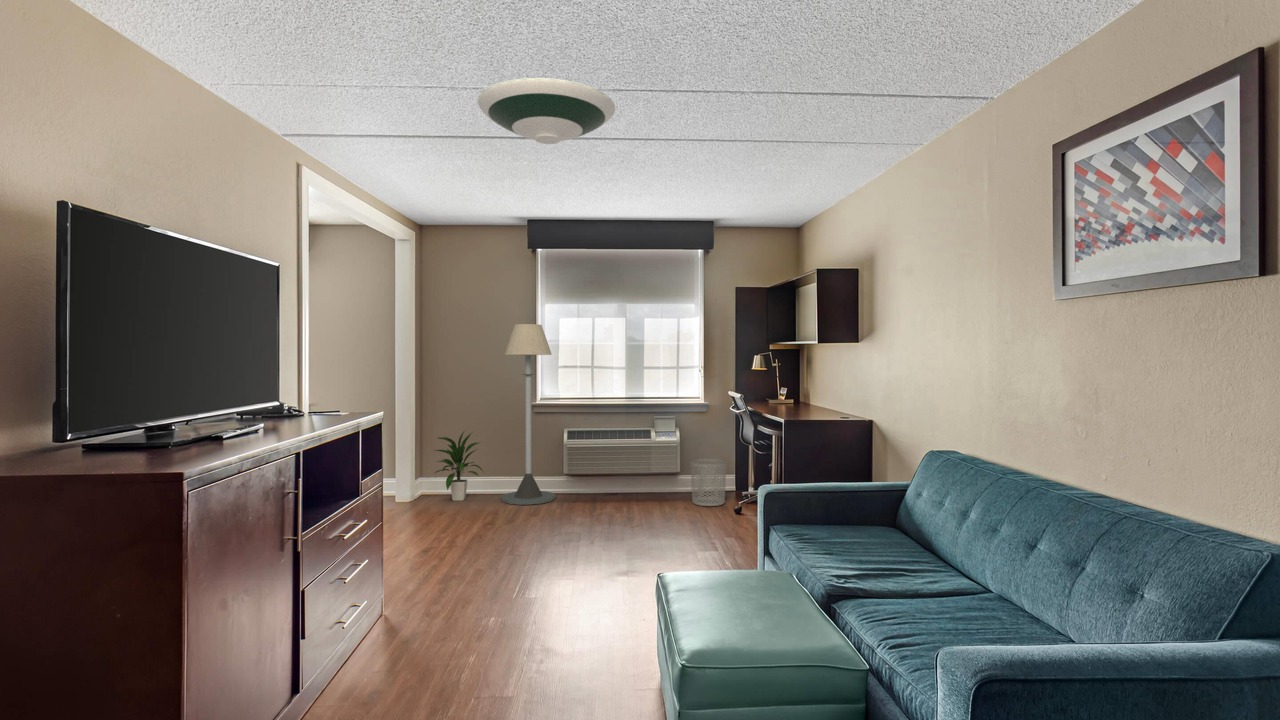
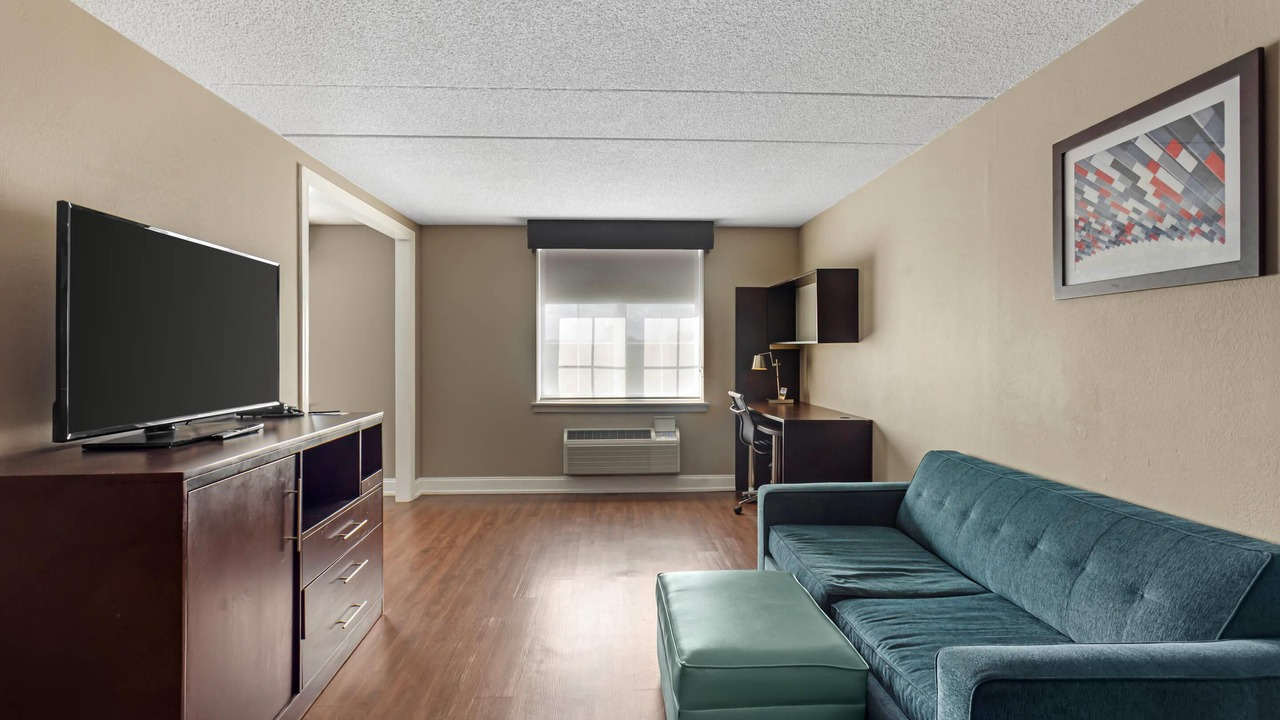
- indoor plant [430,429,486,502]
- waste bin [690,458,727,507]
- floor lamp [501,323,556,506]
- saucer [477,77,616,145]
